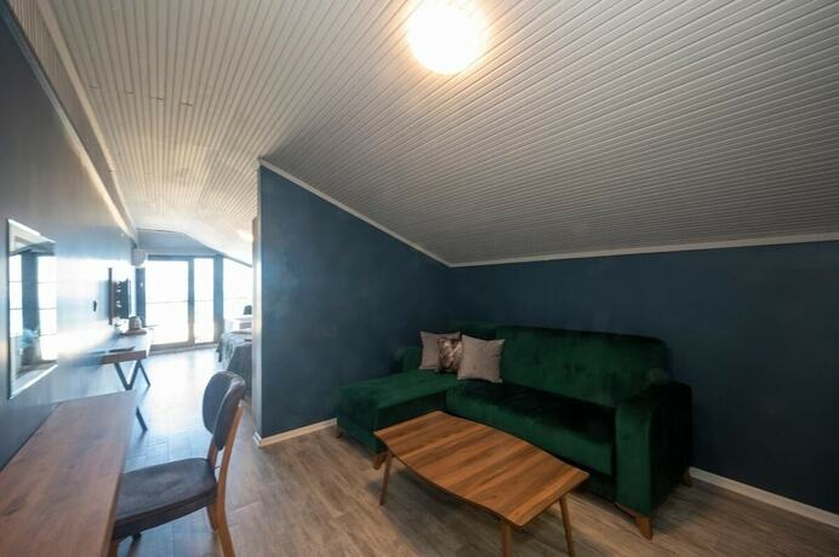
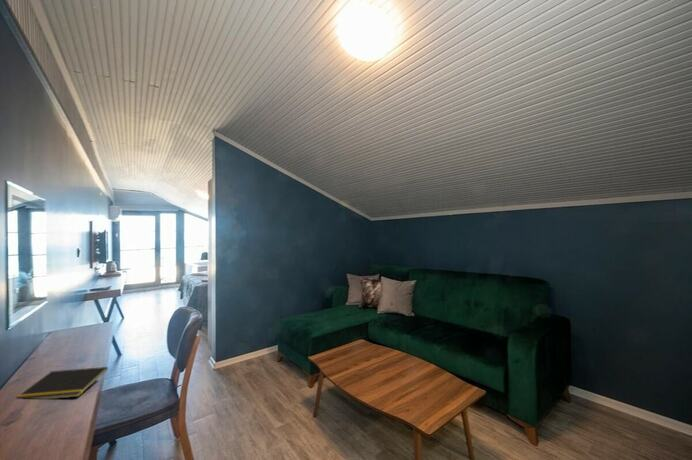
+ notepad [15,366,109,400]
